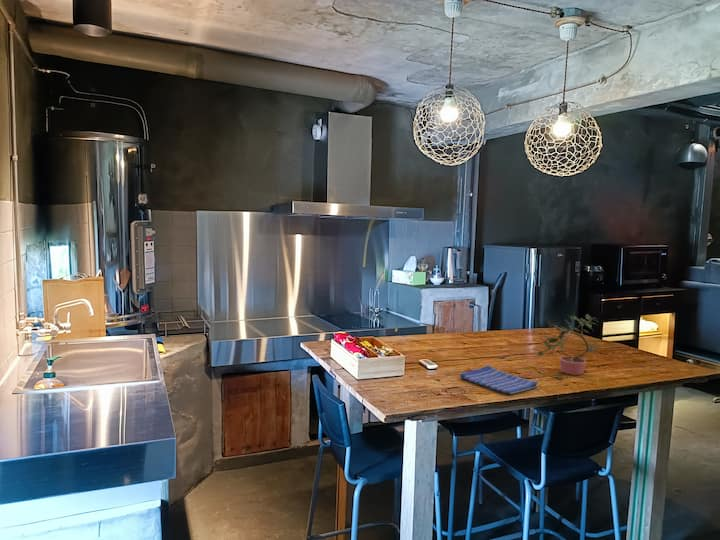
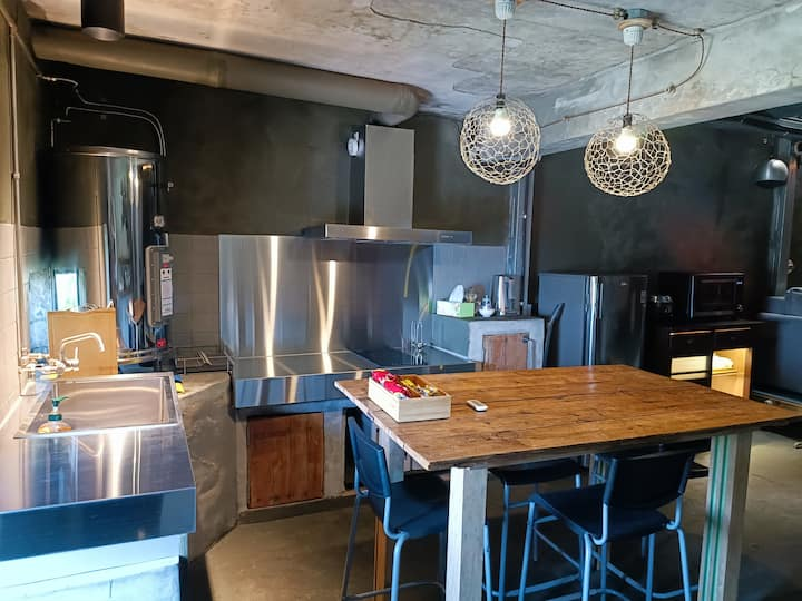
- dish towel [459,365,539,395]
- potted plant [535,313,602,380]
